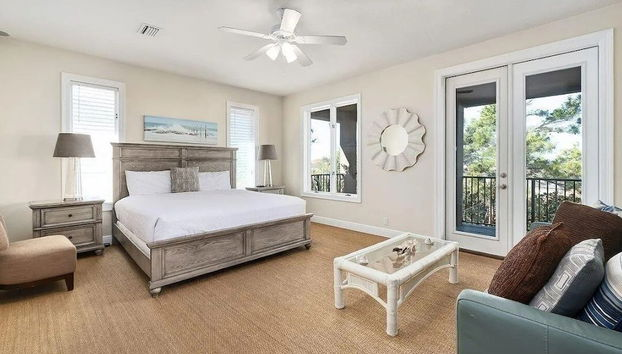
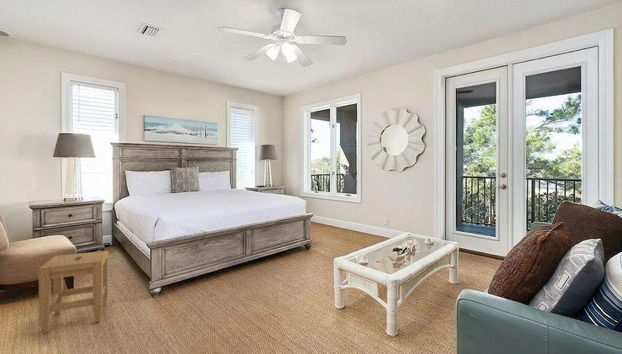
+ stool [38,250,109,334]
